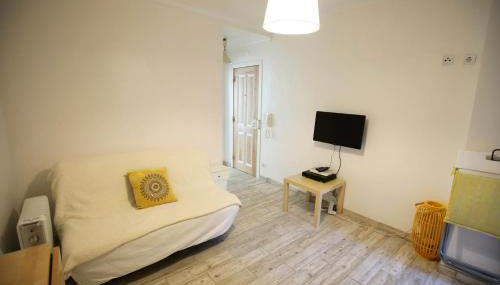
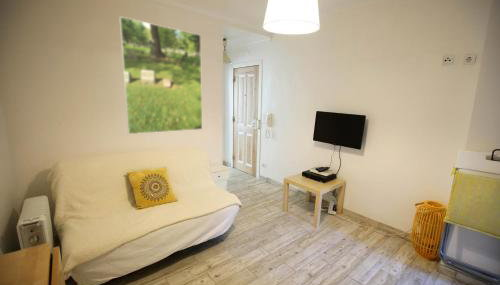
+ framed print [118,15,203,135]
